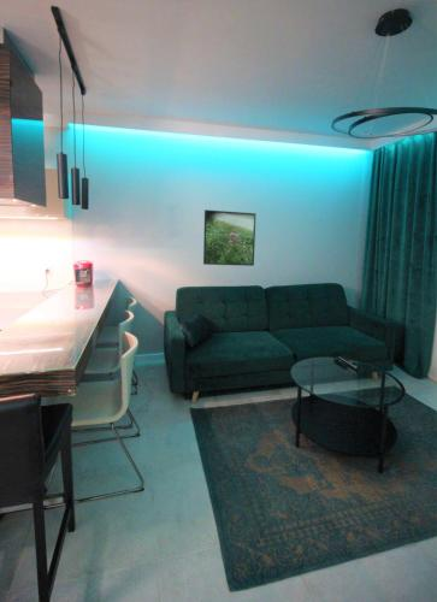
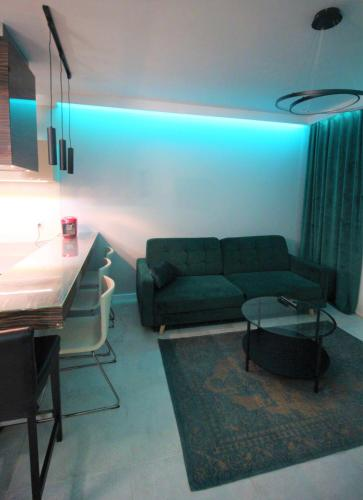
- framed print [202,208,258,267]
